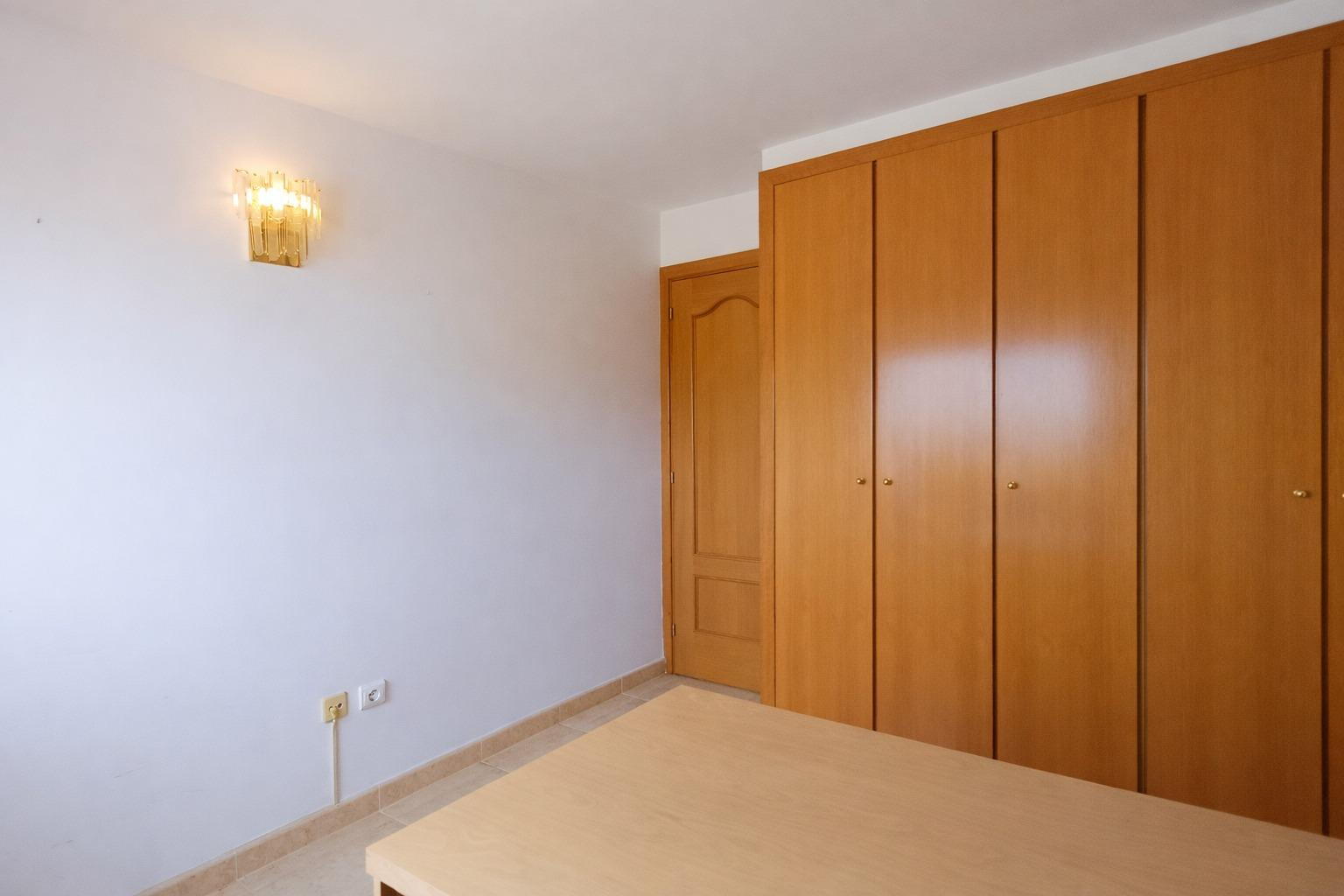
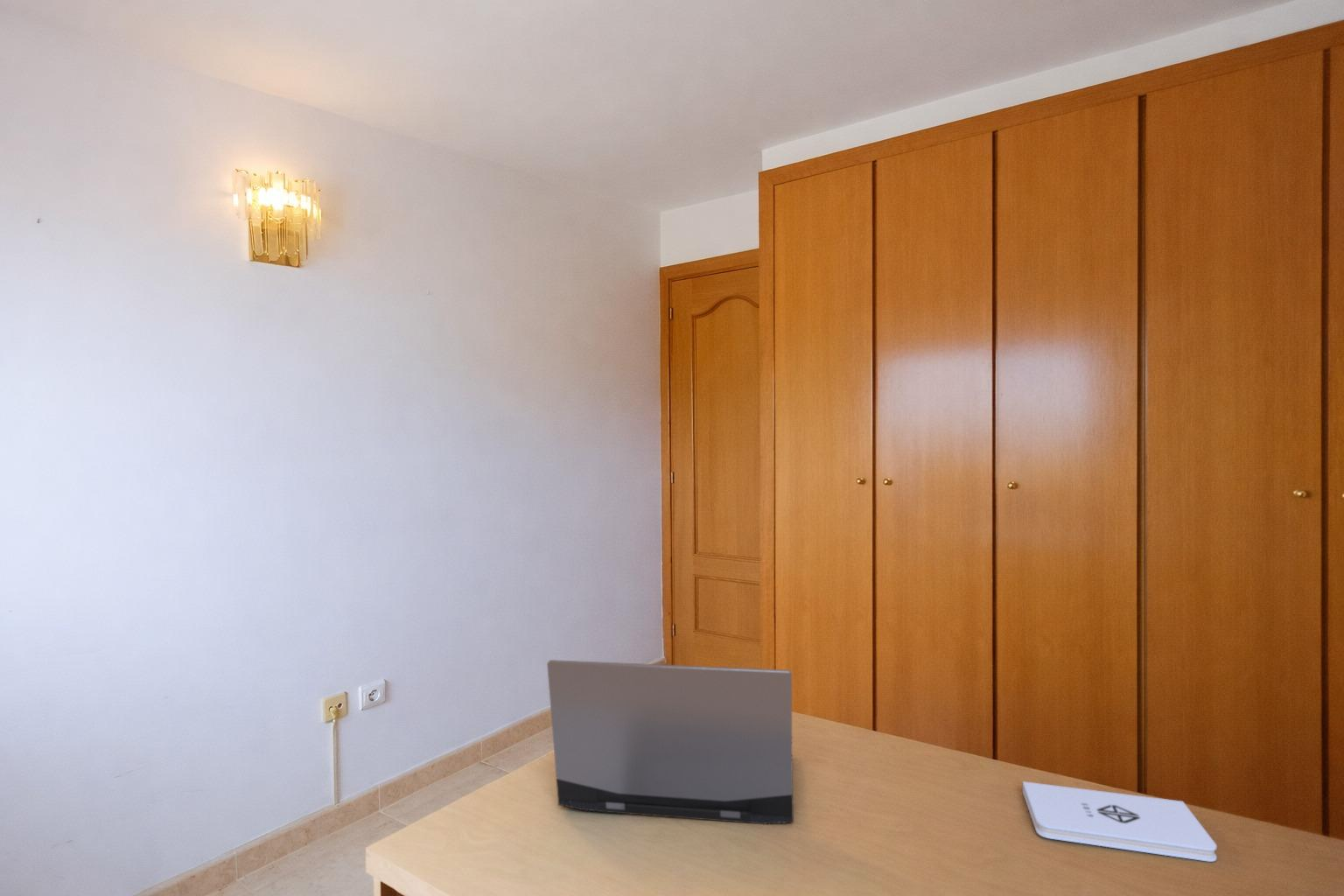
+ laptop computer [546,659,795,825]
+ notepad [1022,781,1217,863]
